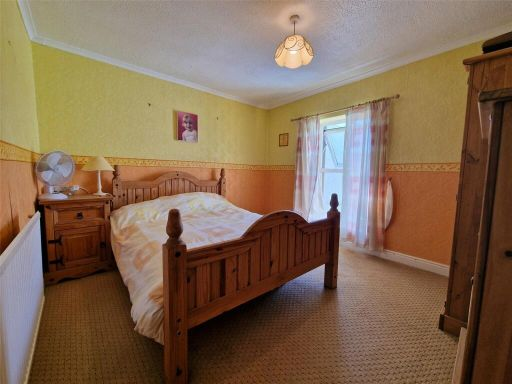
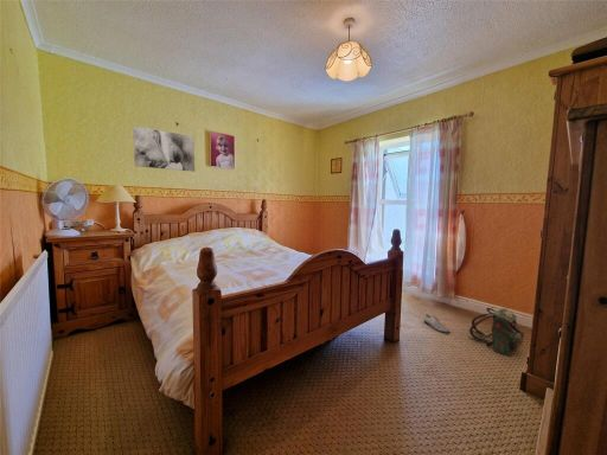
+ wall art [132,126,196,173]
+ shoe [423,313,451,334]
+ backpack [467,307,525,357]
